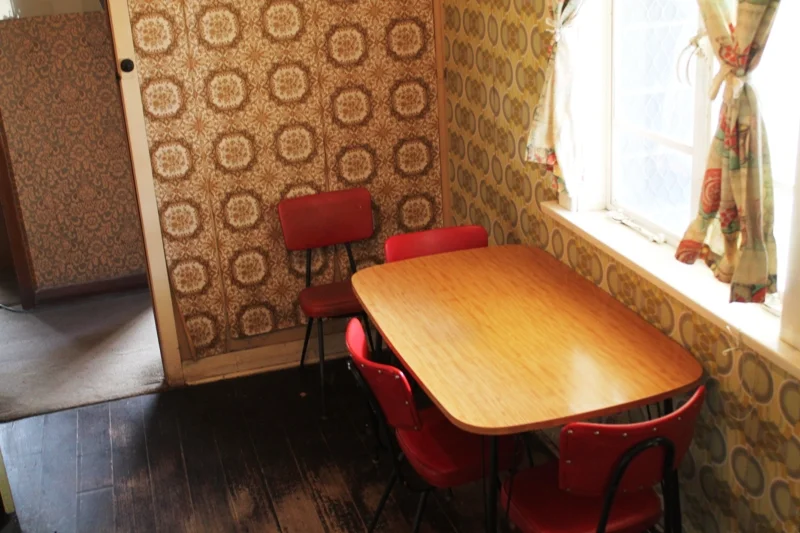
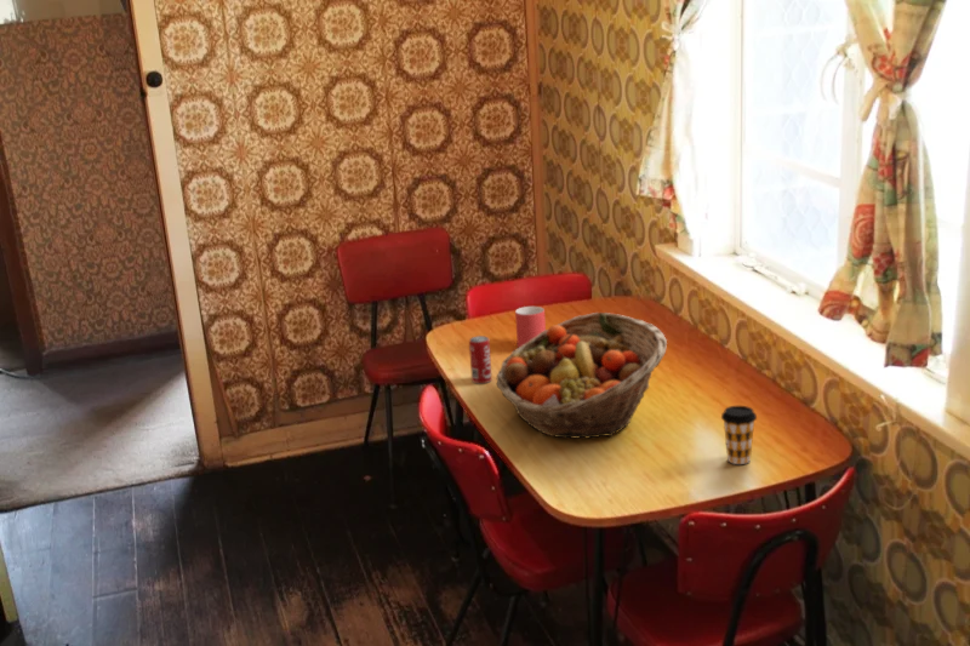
+ mug [514,305,547,348]
+ beverage can [468,335,493,384]
+ fruit basket [496,311,668,440]
+ coffee cup [720,405,758,465]
